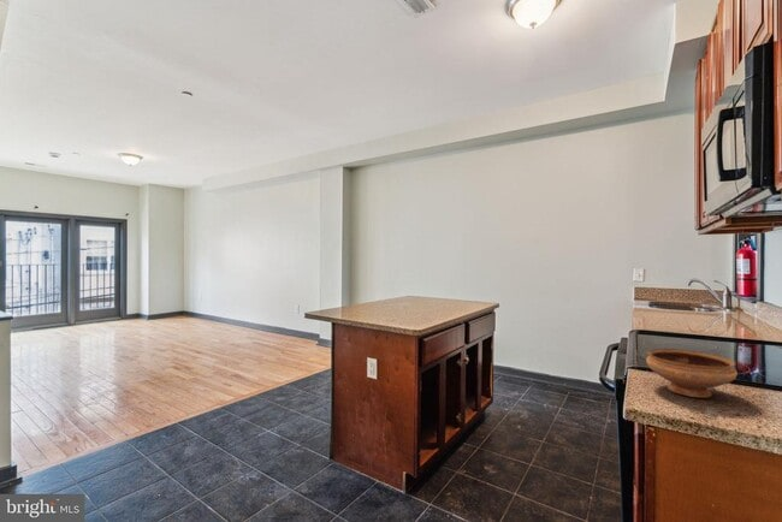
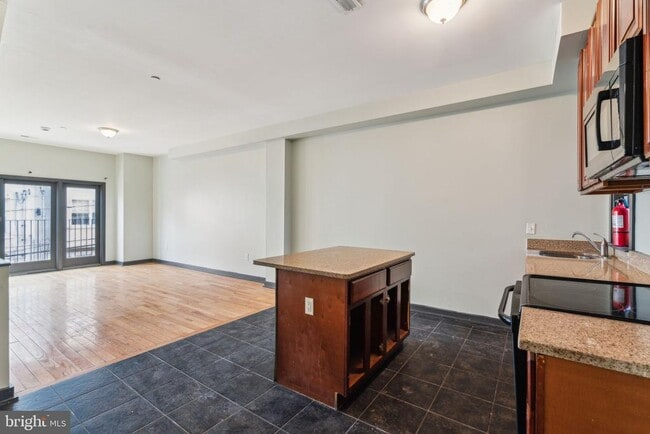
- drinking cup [645,348,739,399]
